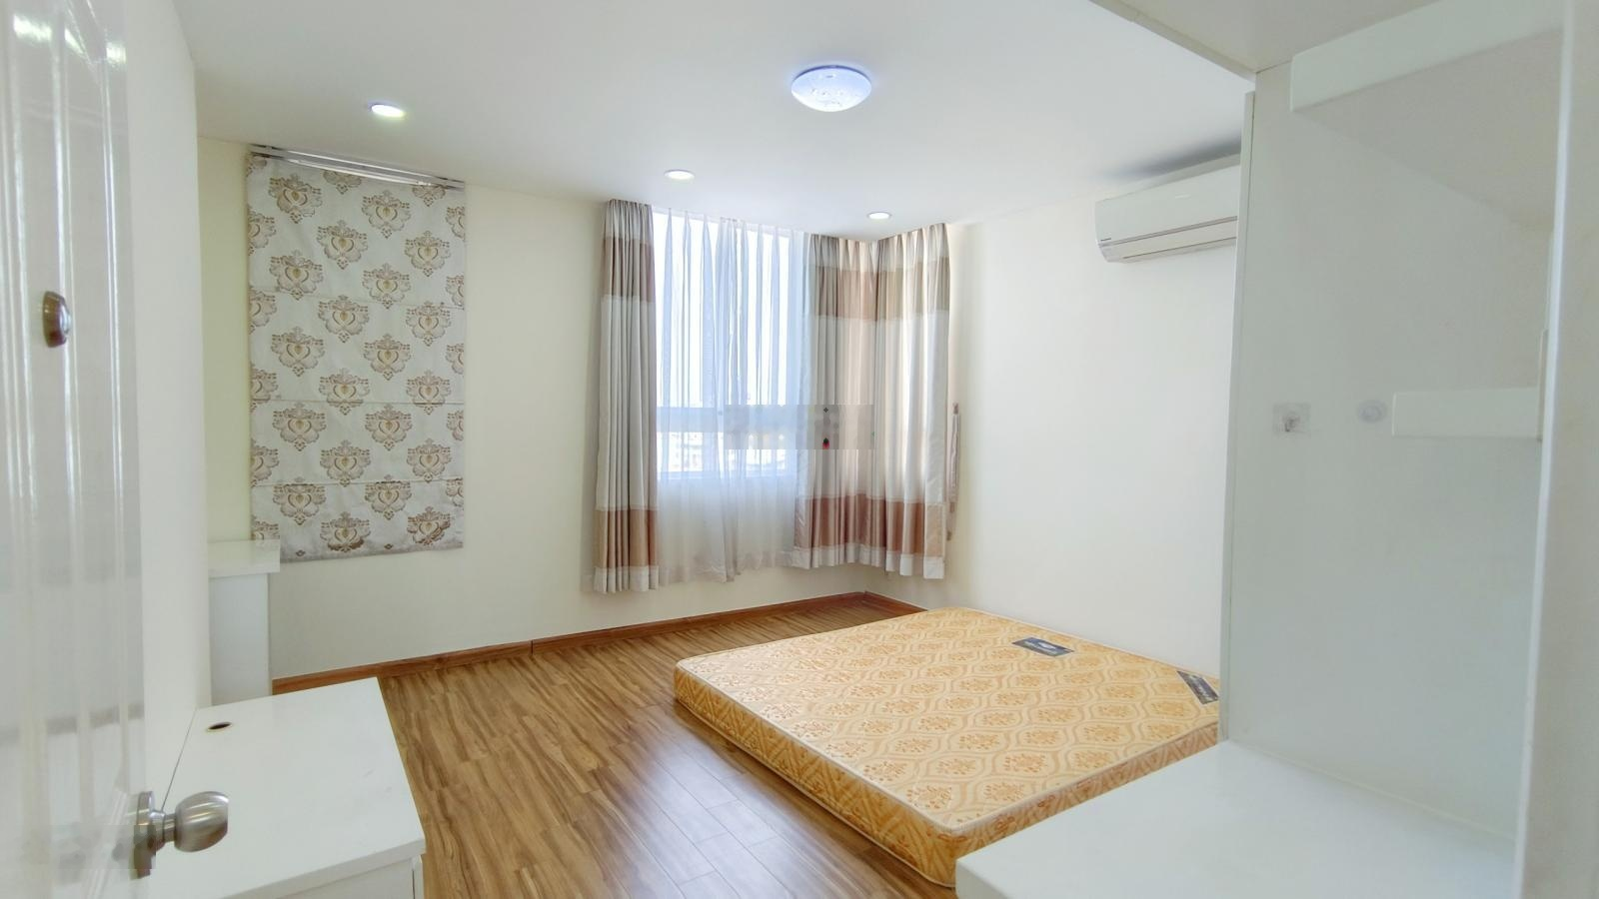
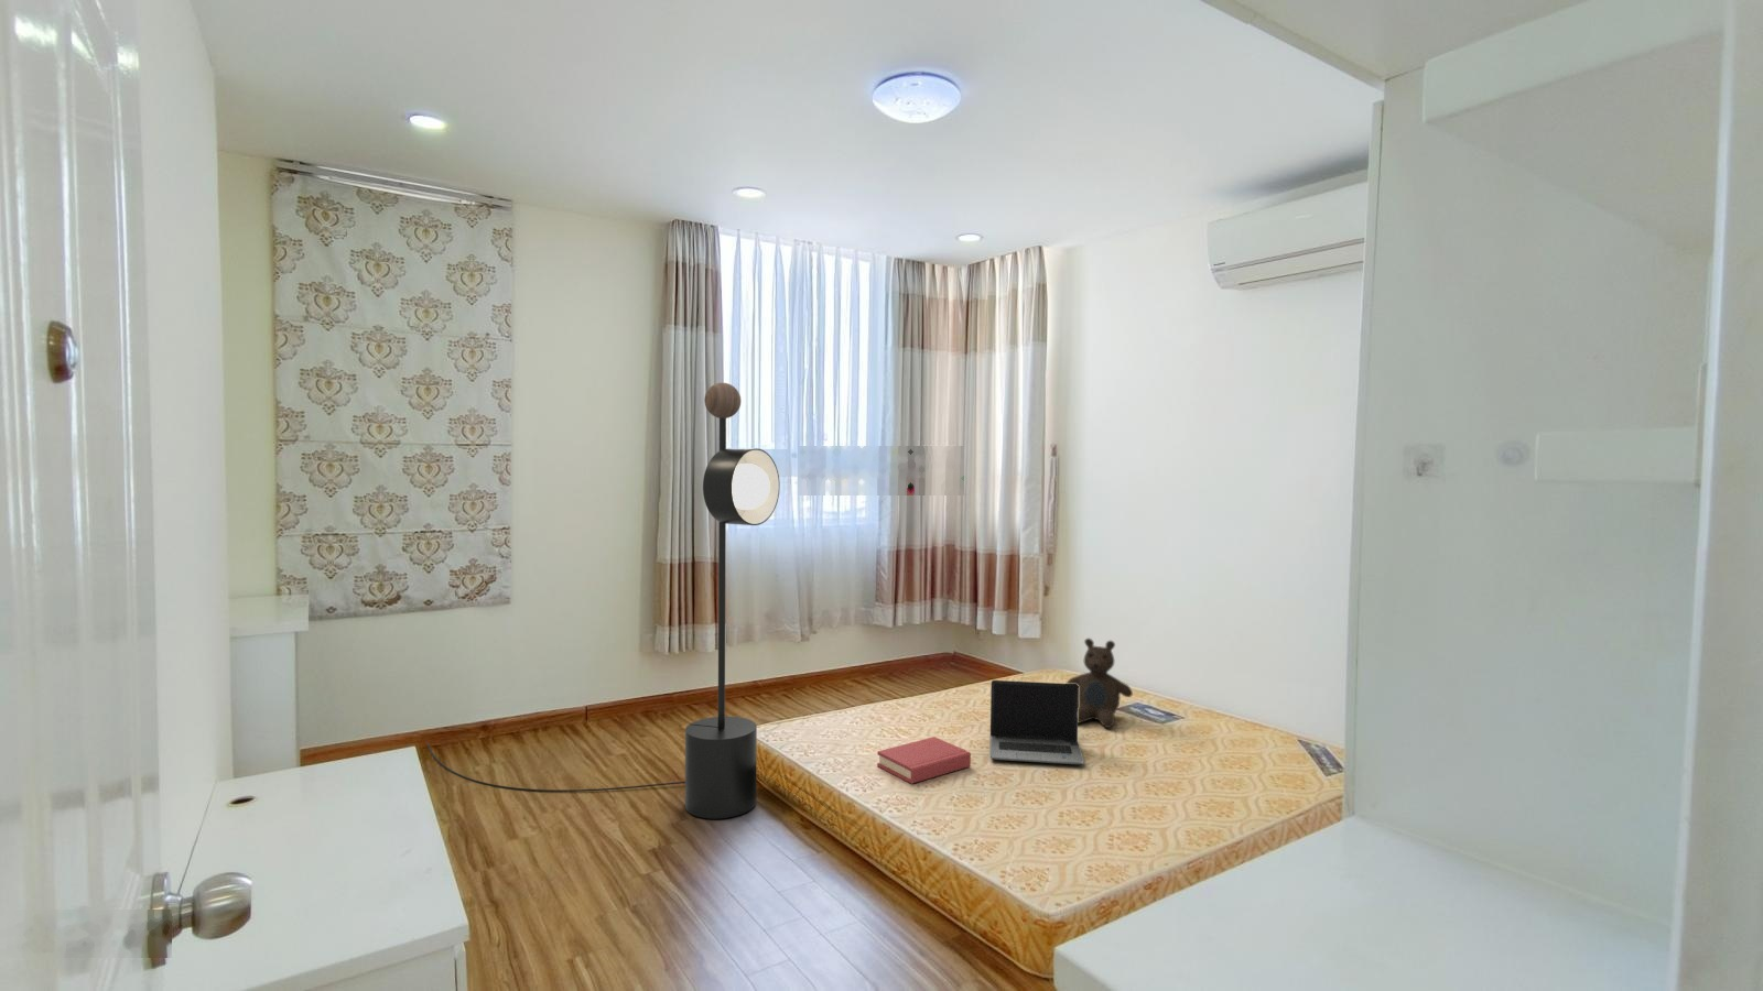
+ teddy bear [1066,638,1133,728]
+ laptop computer [989,679,1085,765]
+ hardback book [875,736,972,785]
+ floor lamp [426,382,781,820]
